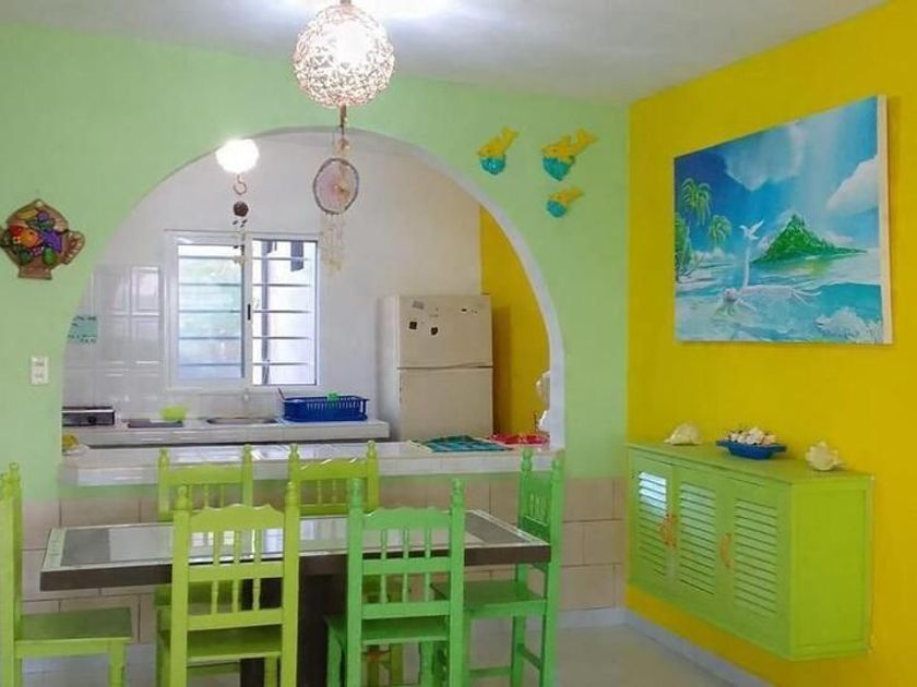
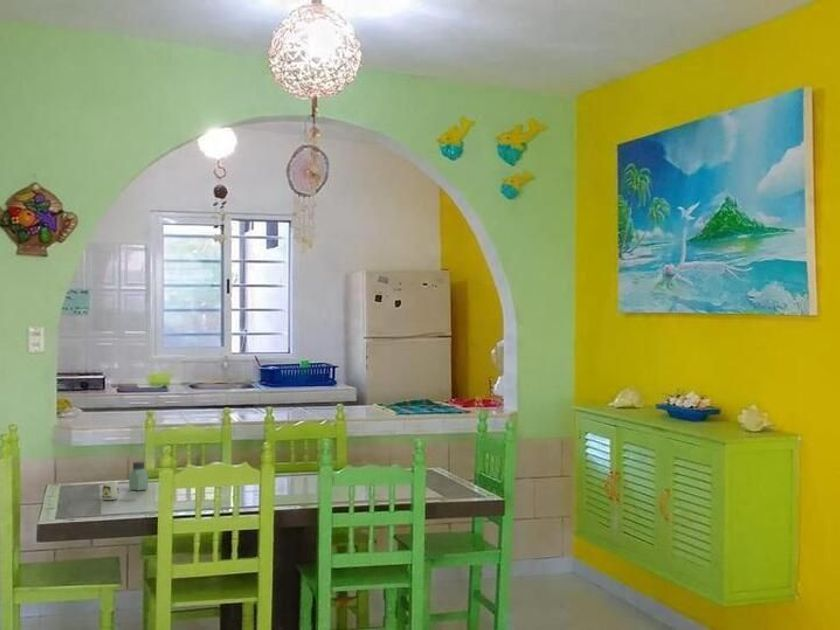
+ mug [101,481,137,501]
+ saltshaker [128,461,149,492]
